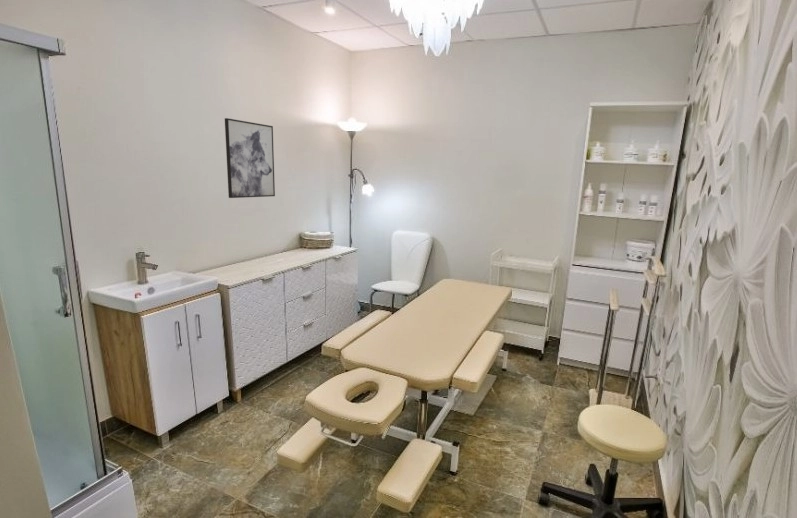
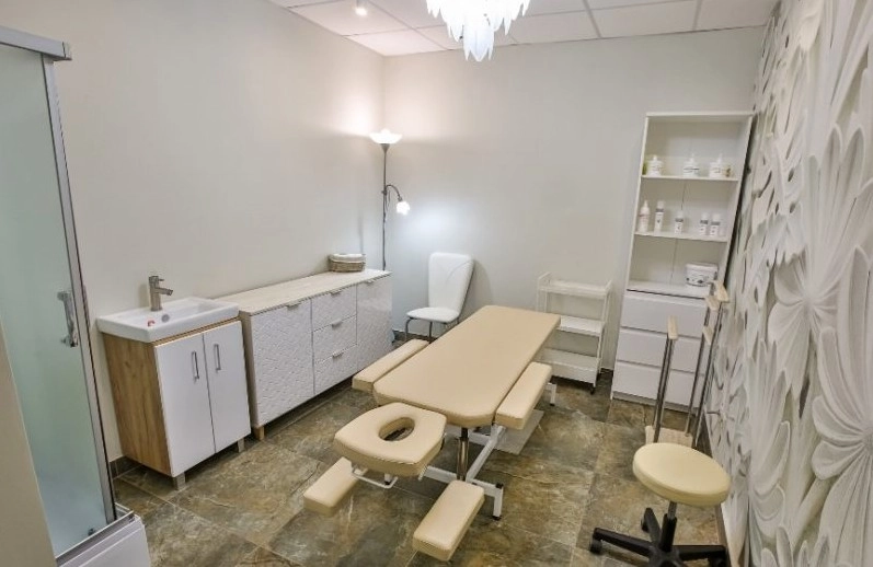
- wall art [224,117,276,199]
